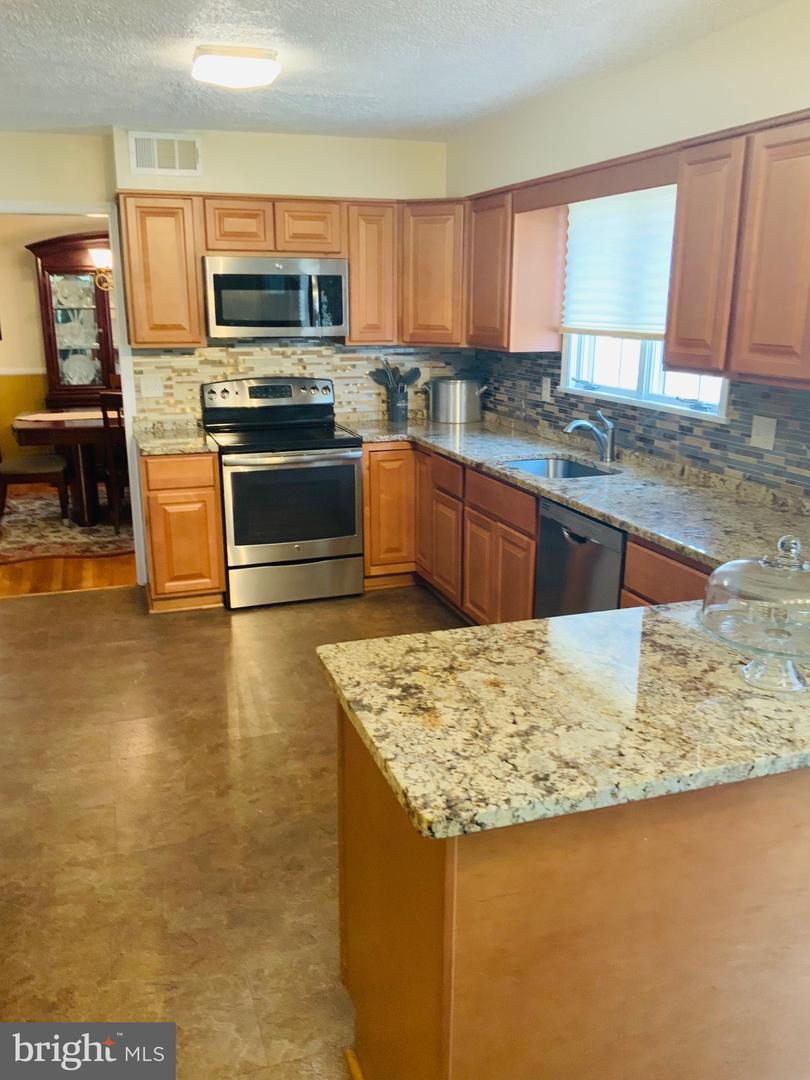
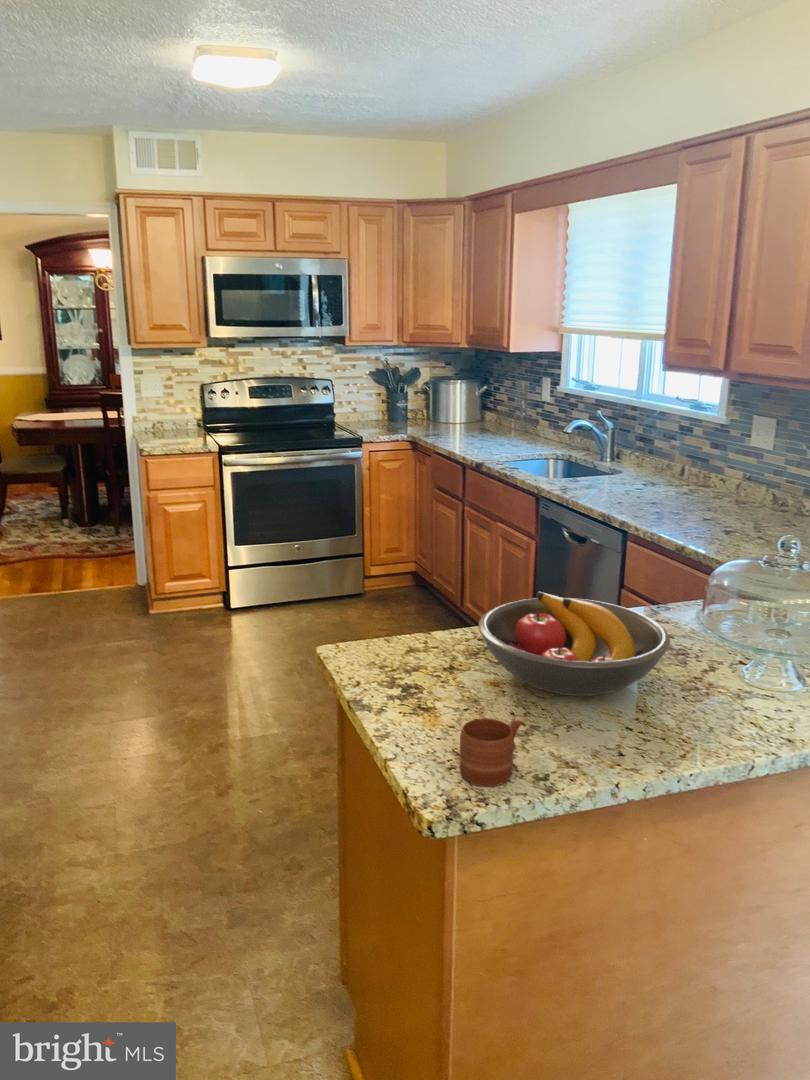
+ fruit bowl [477,591,671,697]
+ mug [459,717,528,787]
